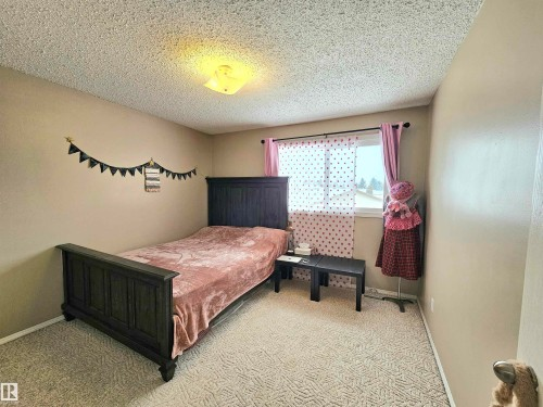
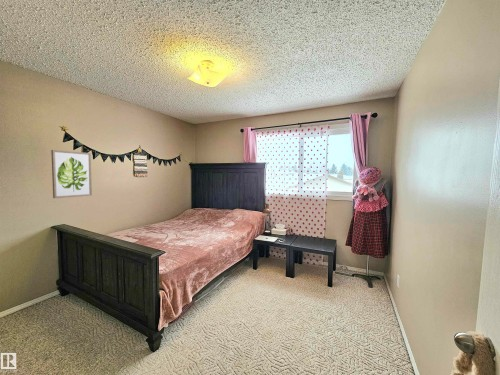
+ wall art [50,149,93,199]
